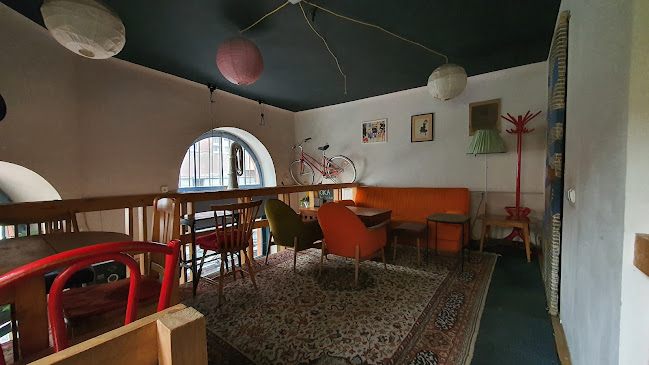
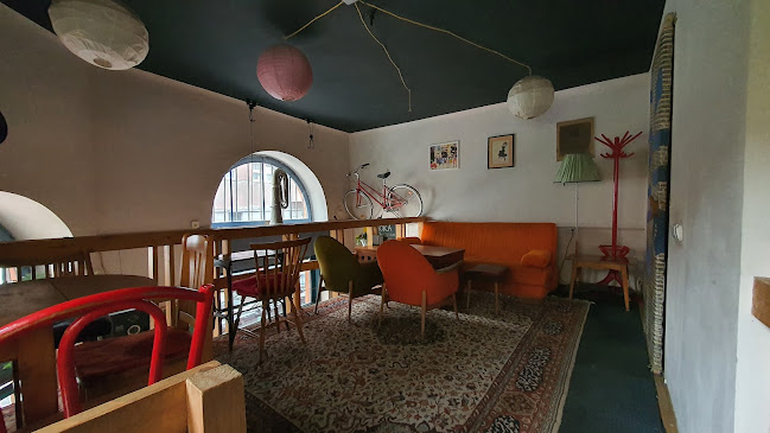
- side table [425,212,472,273]
